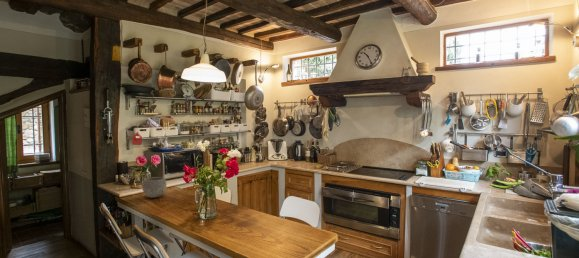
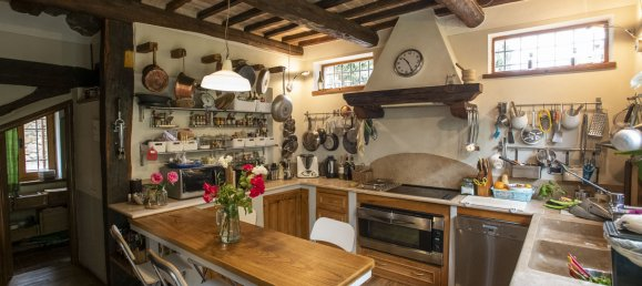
- bowl [141,176,167,199]
